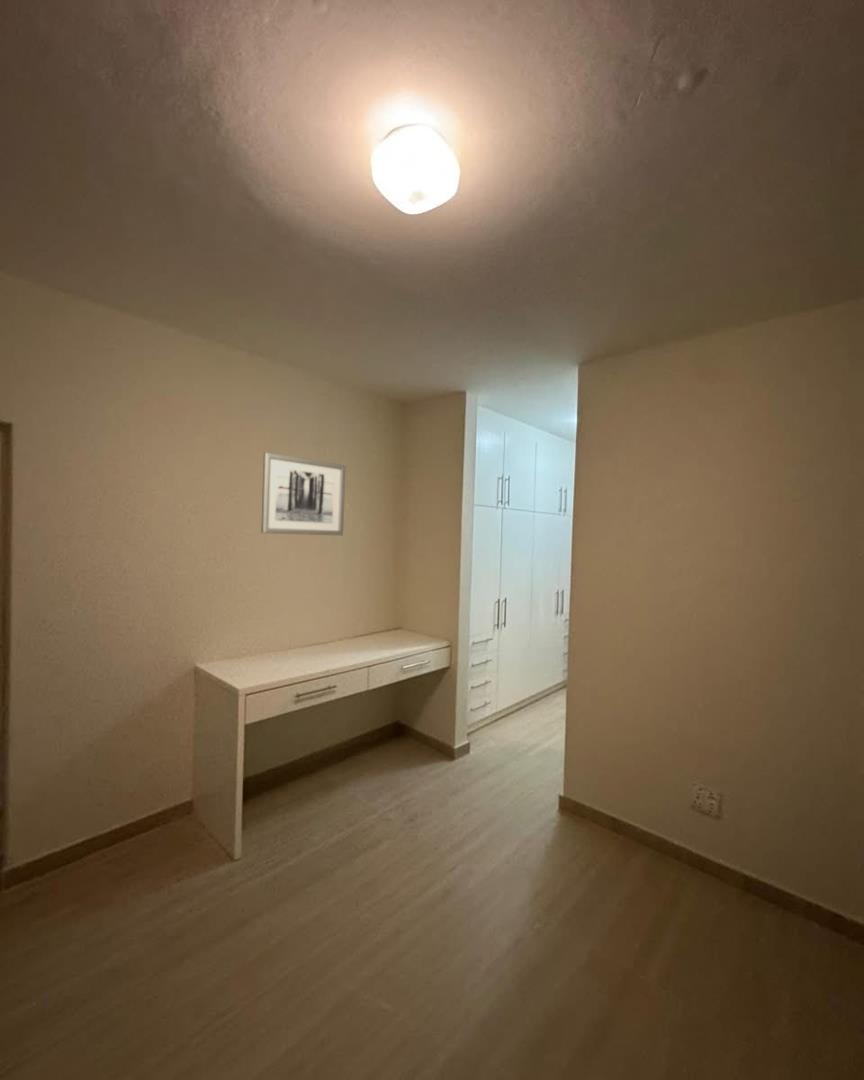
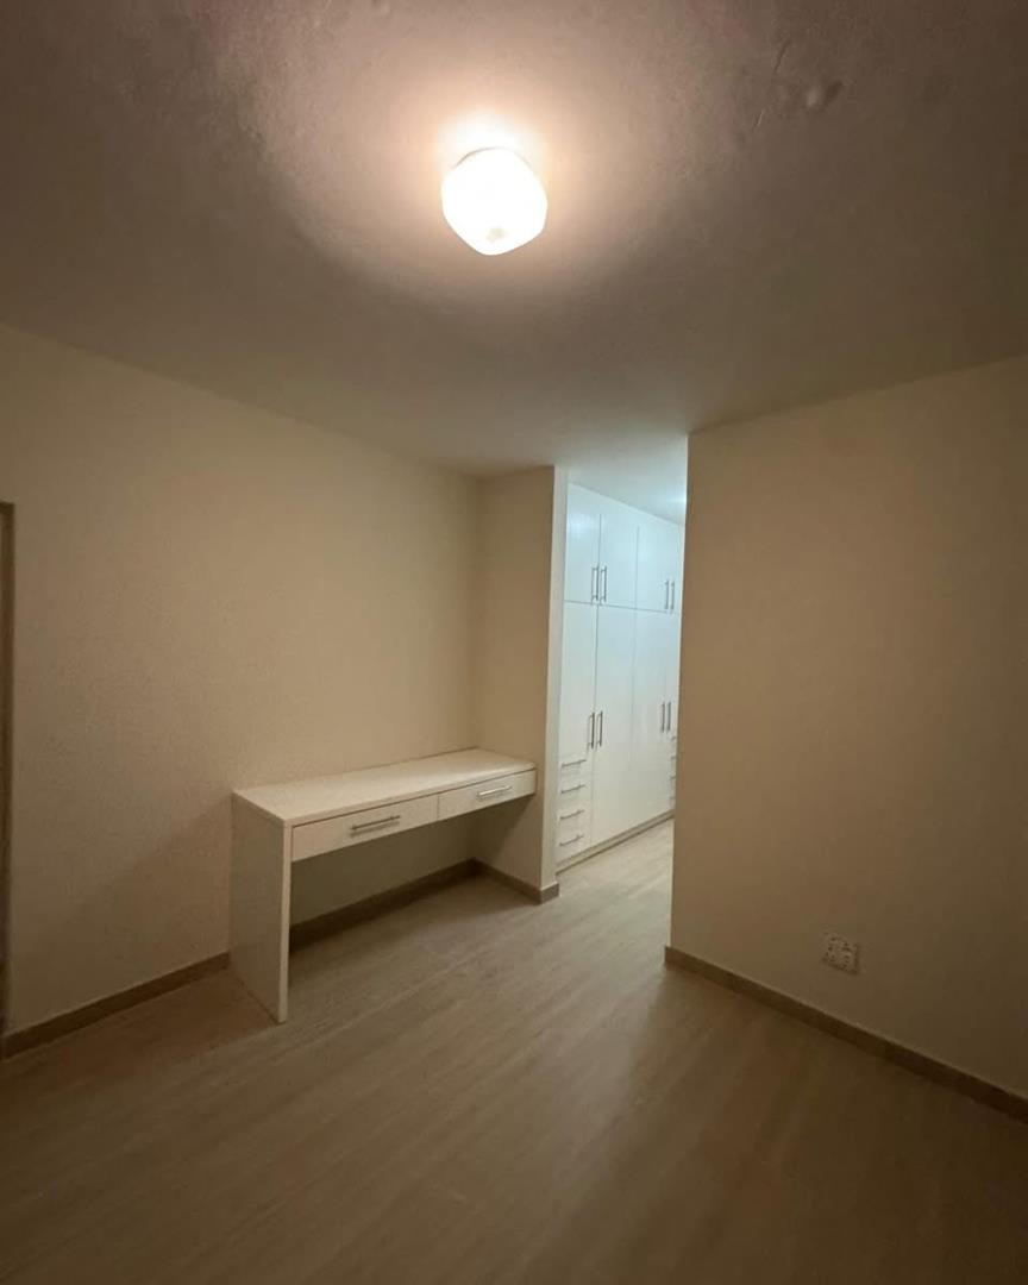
- wall art [260,452,346,536]
